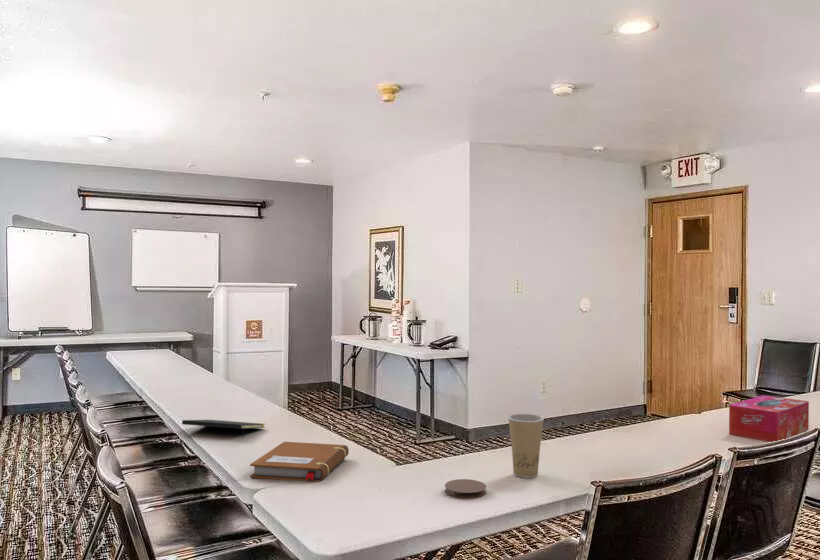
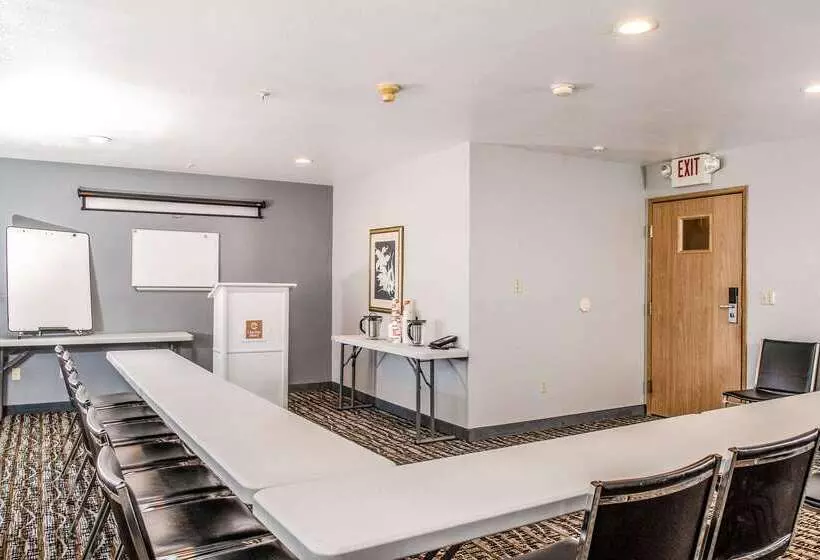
- paper cup [507,413,545,479]
- tissue box [728,394,810,443]
- notebook [249,441,350,482]
- notepad [181,419,266,439]
- coaster [444,478,487,500]
